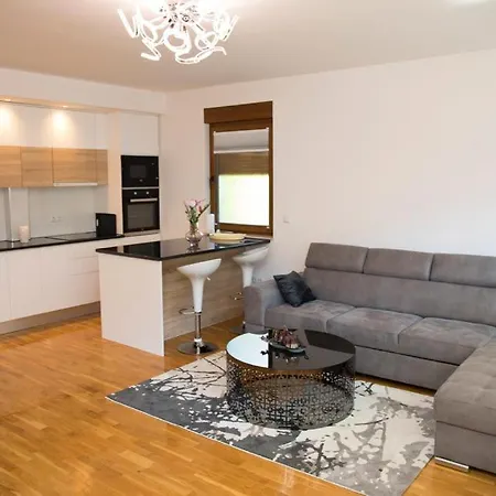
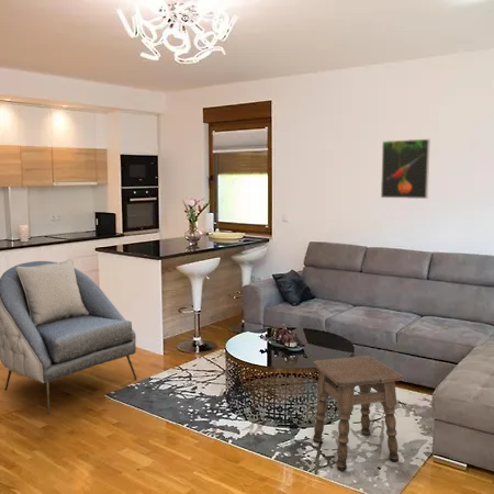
+ armchair [0,258,137,415]
+ side table [312,355,403,472]
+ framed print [380,138,431,200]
